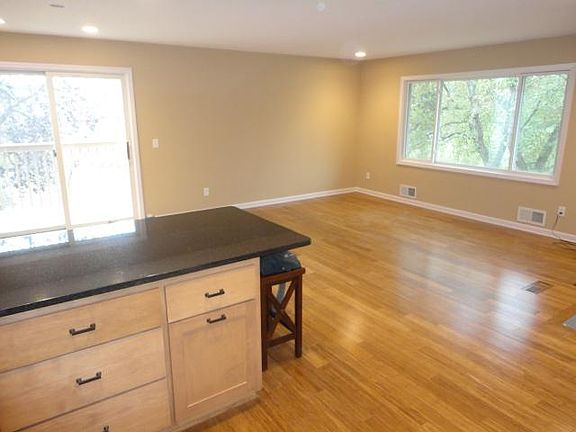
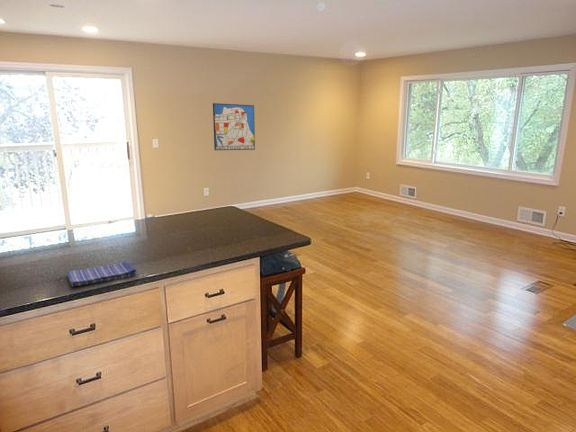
+ wall art [212,102,256,151]
+ dish towel [66,260,138,288]
